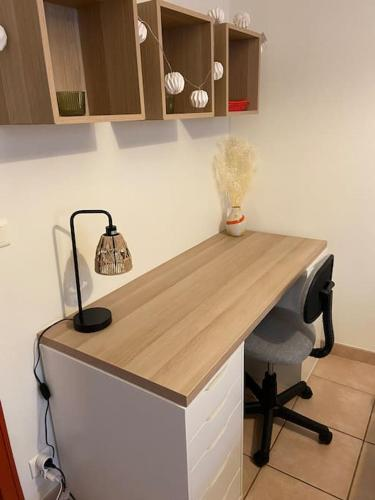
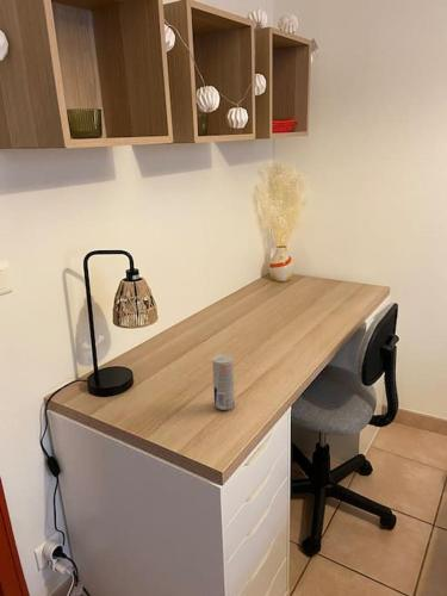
+ beverage can [211,353,236,411]
